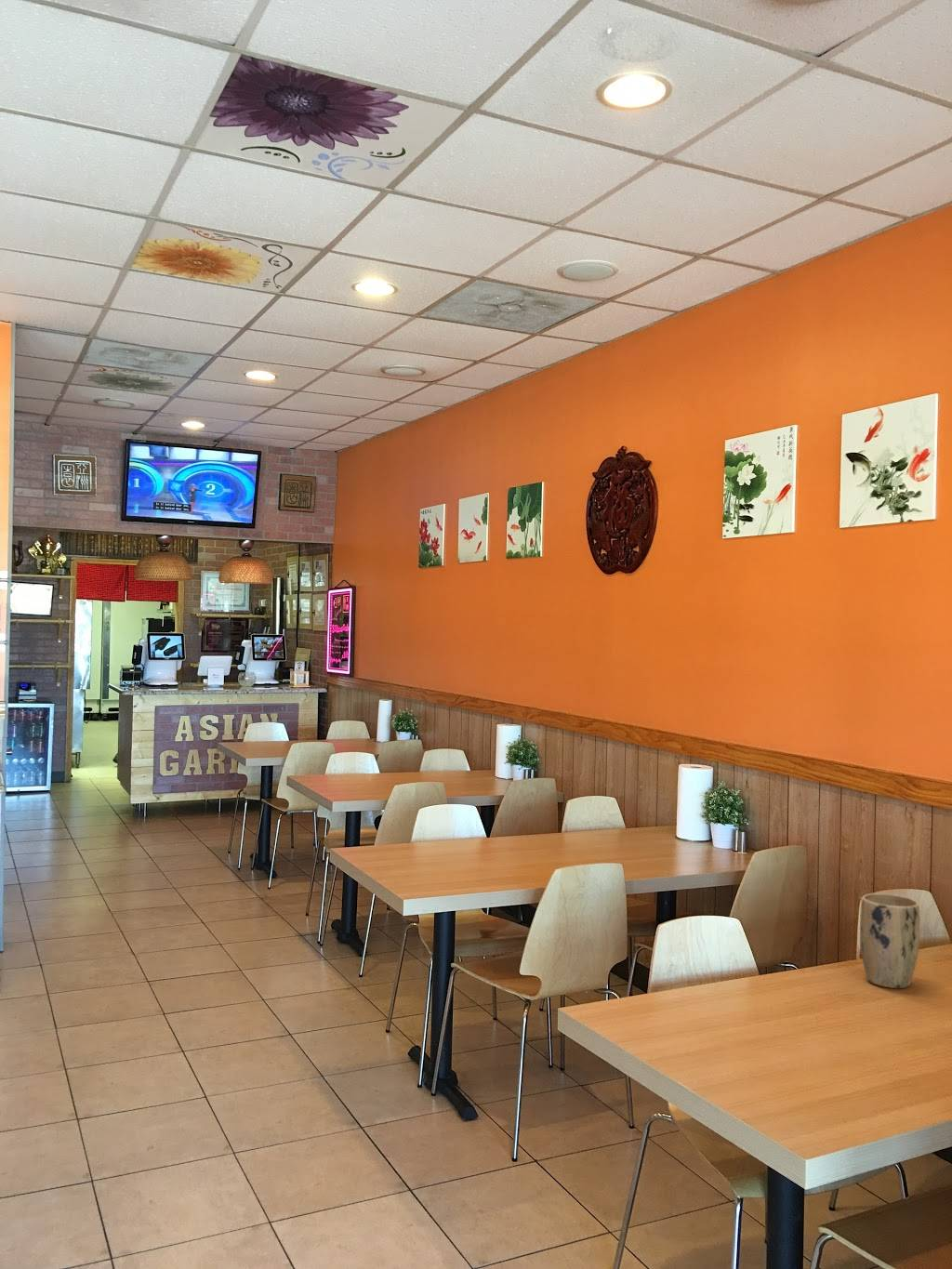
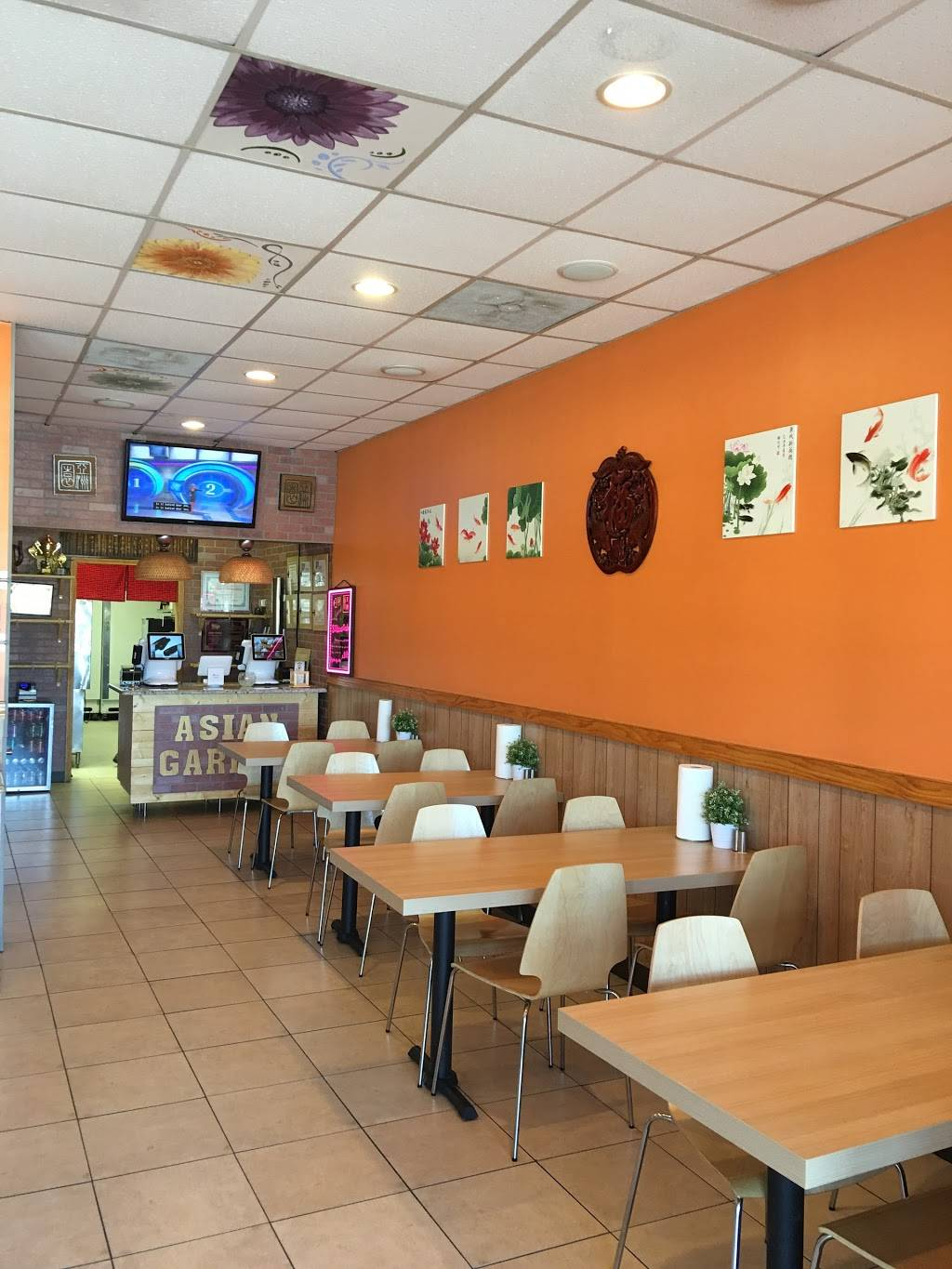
- plant pot [859,892,920,989]
